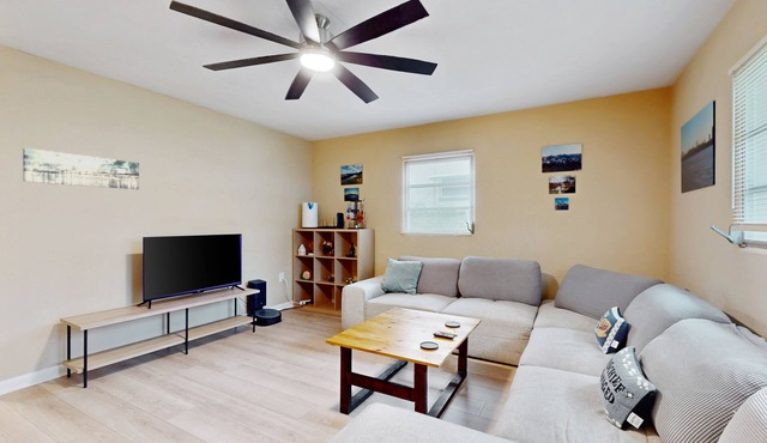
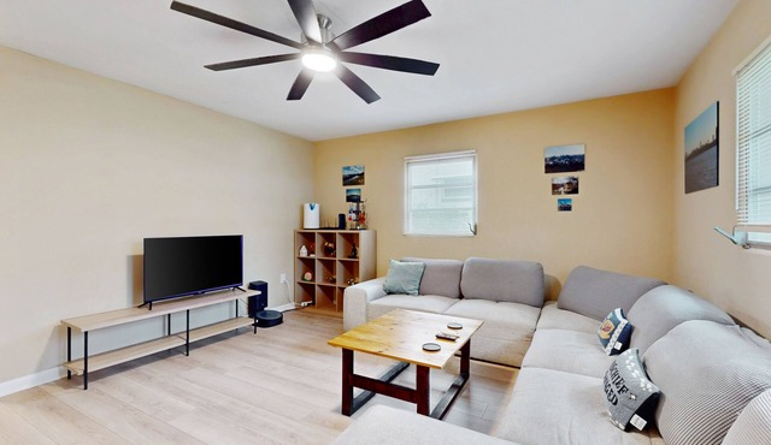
- wall art [22,147,140,190]
